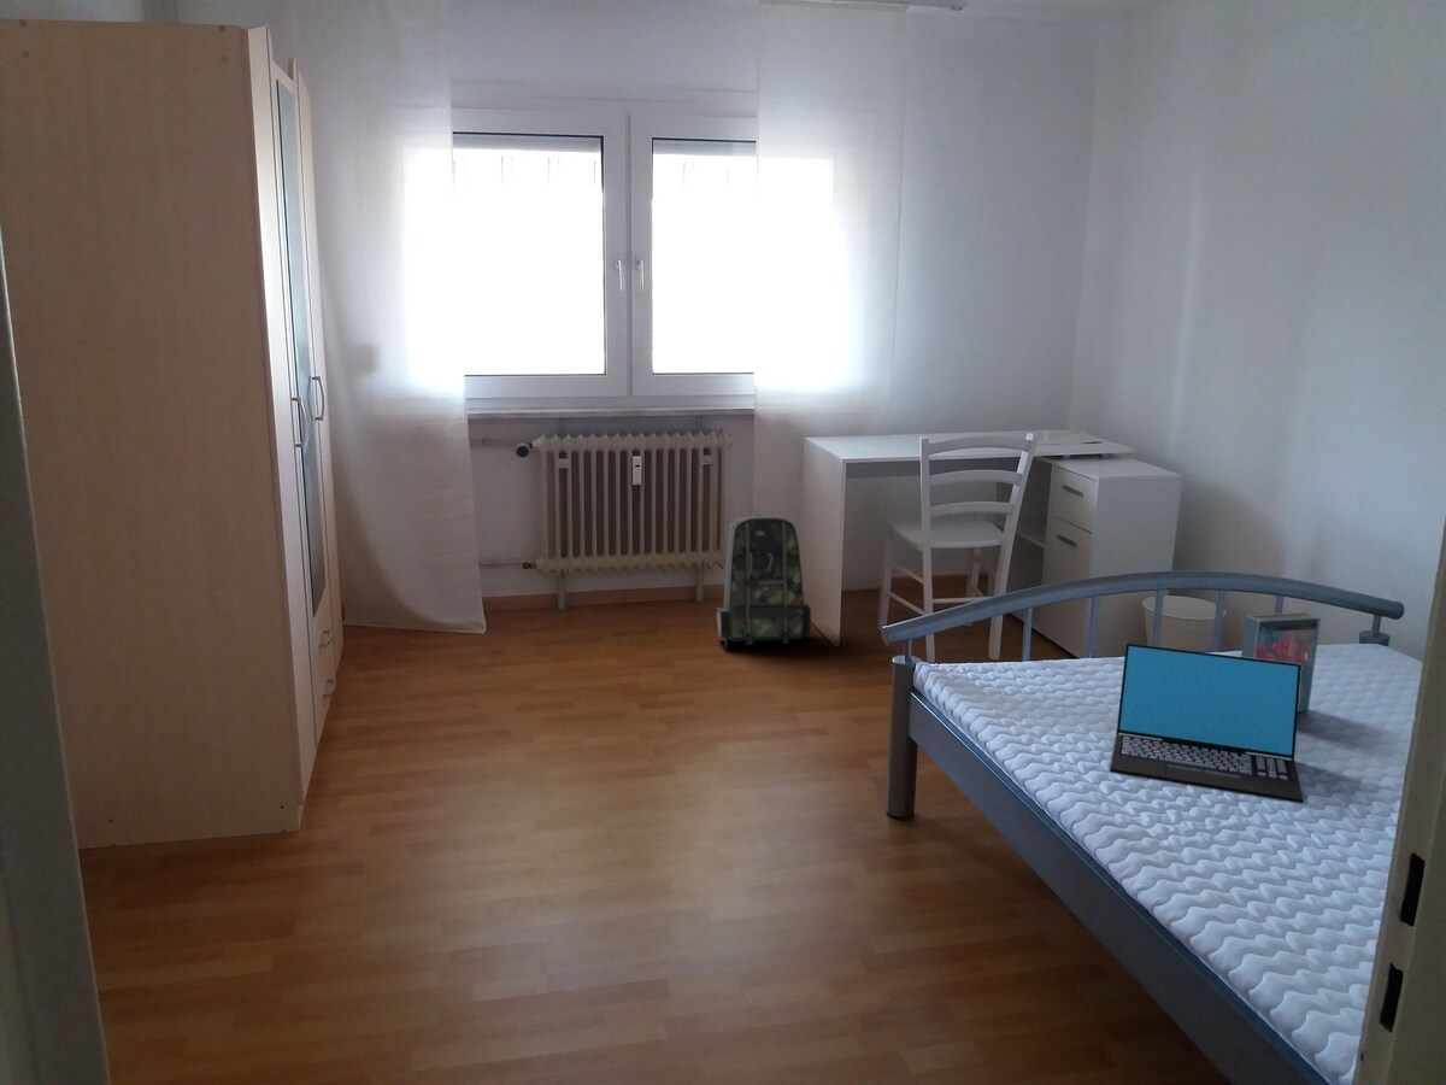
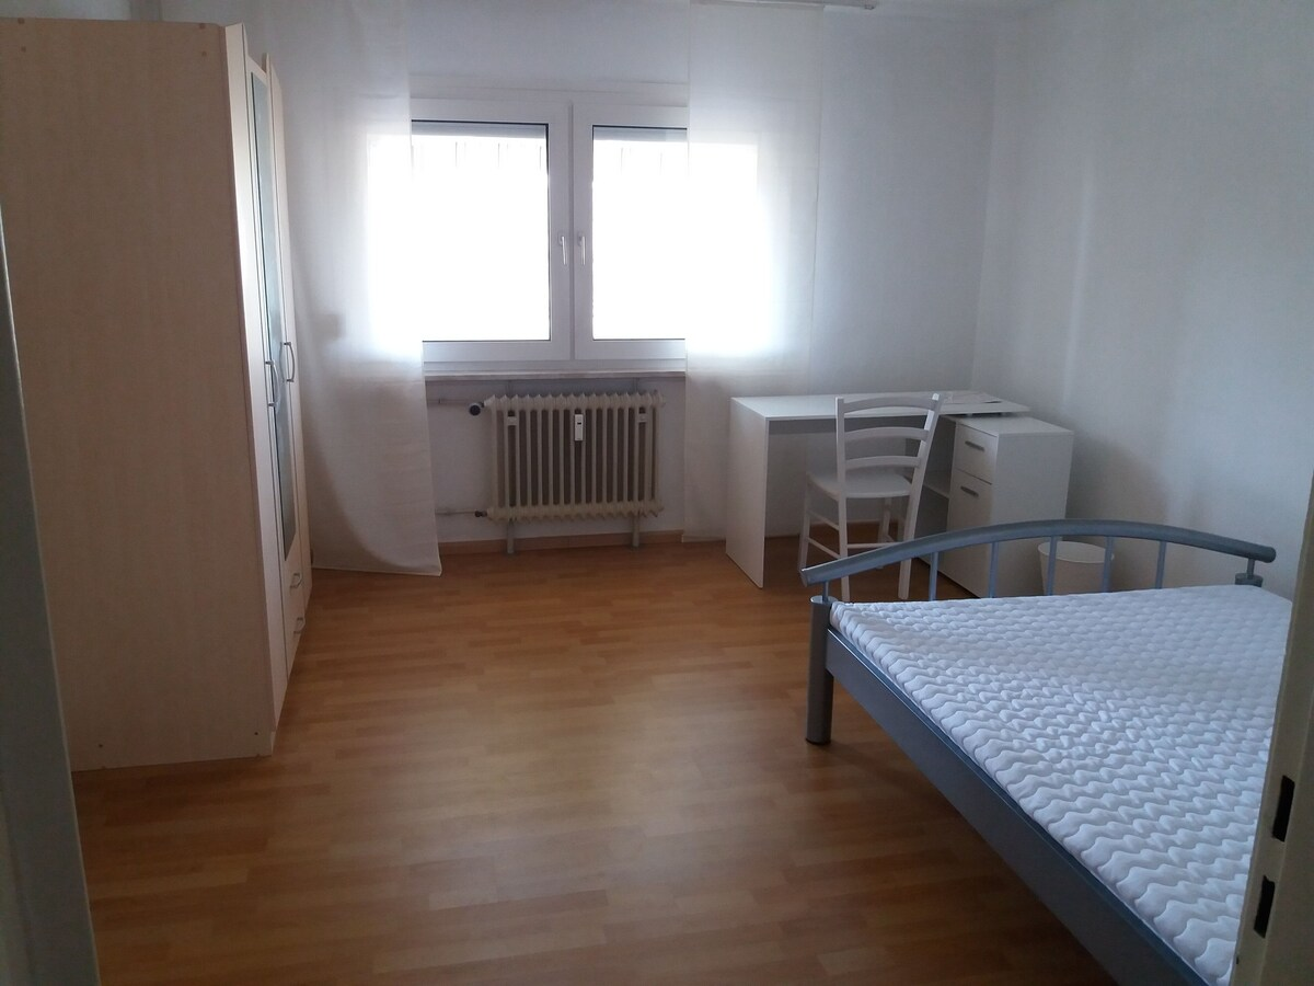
- laptop [1109,643,1304,804]
- backpack [715,514,812,650]
- book [1240,611,1322,714]
